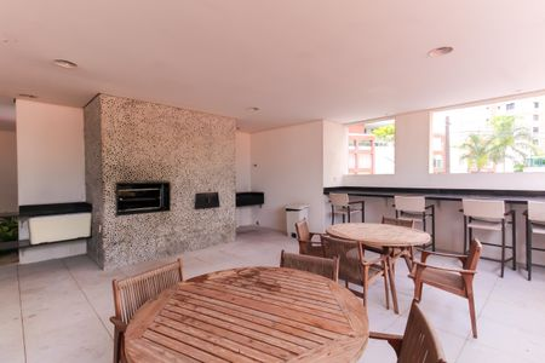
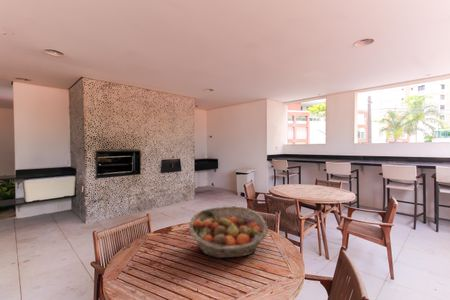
+ fruit basket [188,205,269,259]
